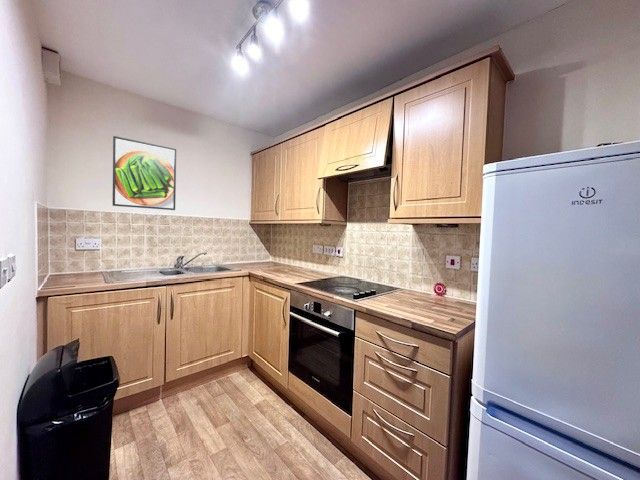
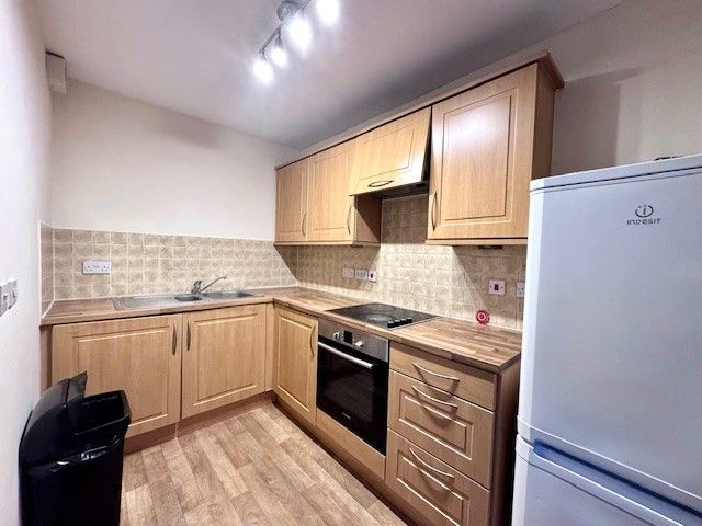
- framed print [111,135,177,211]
